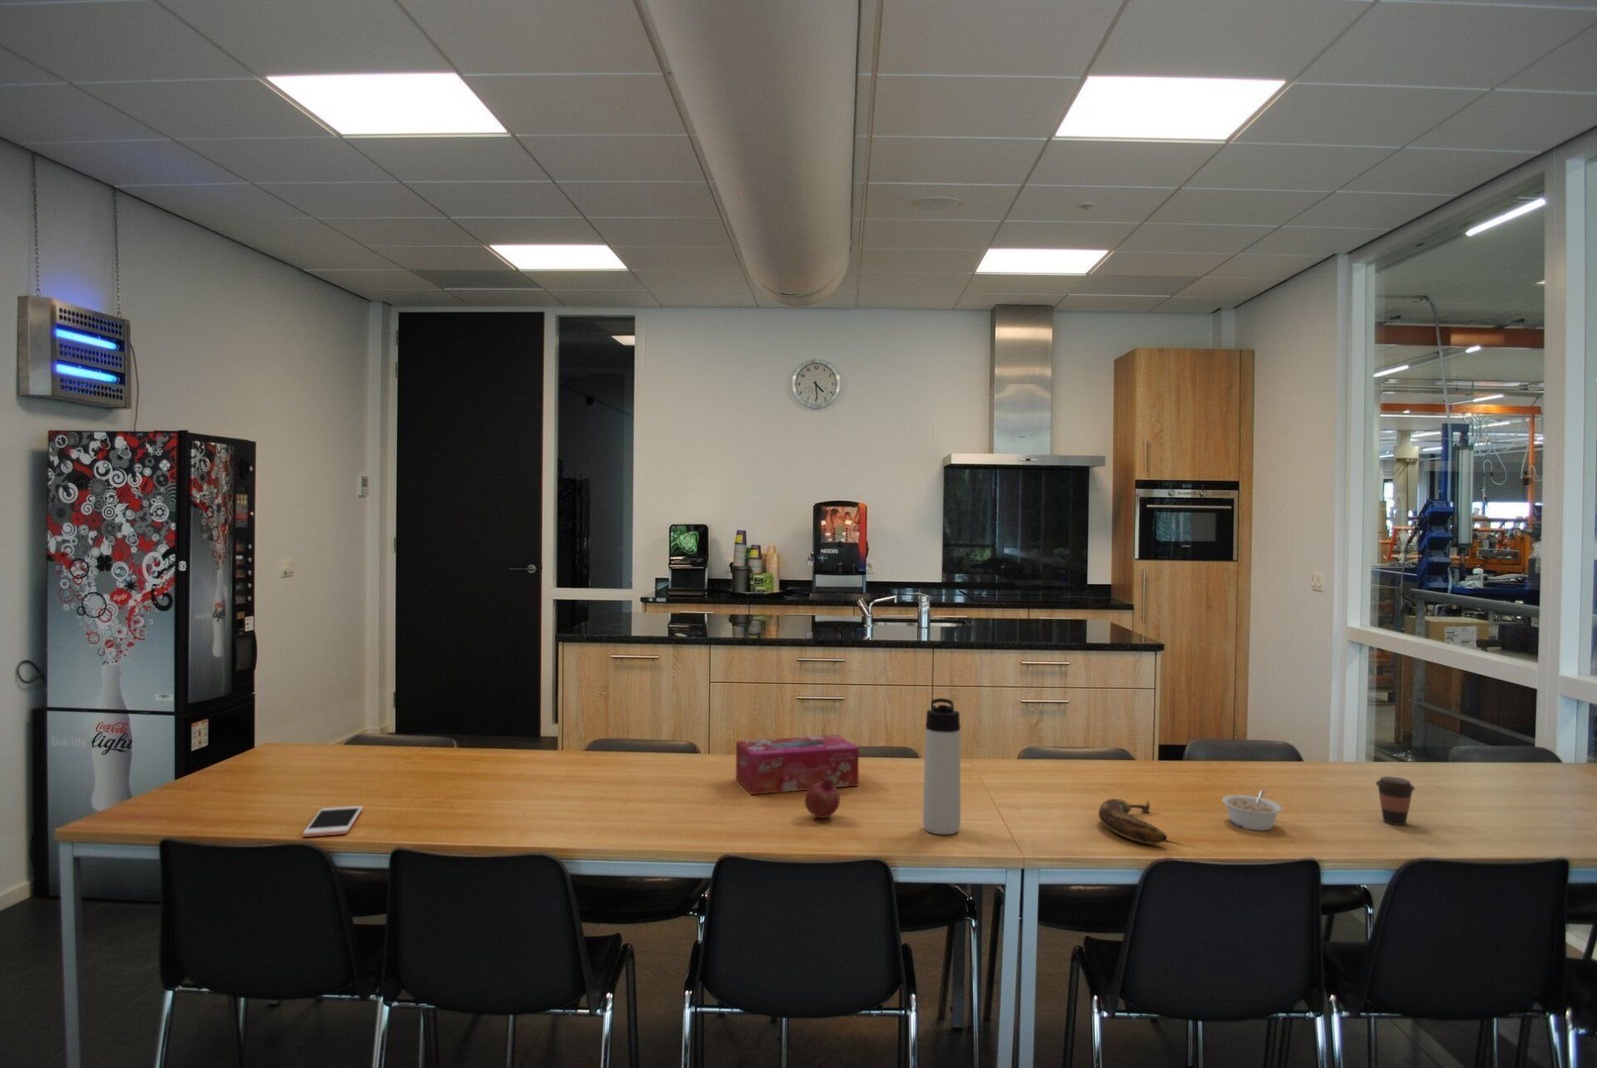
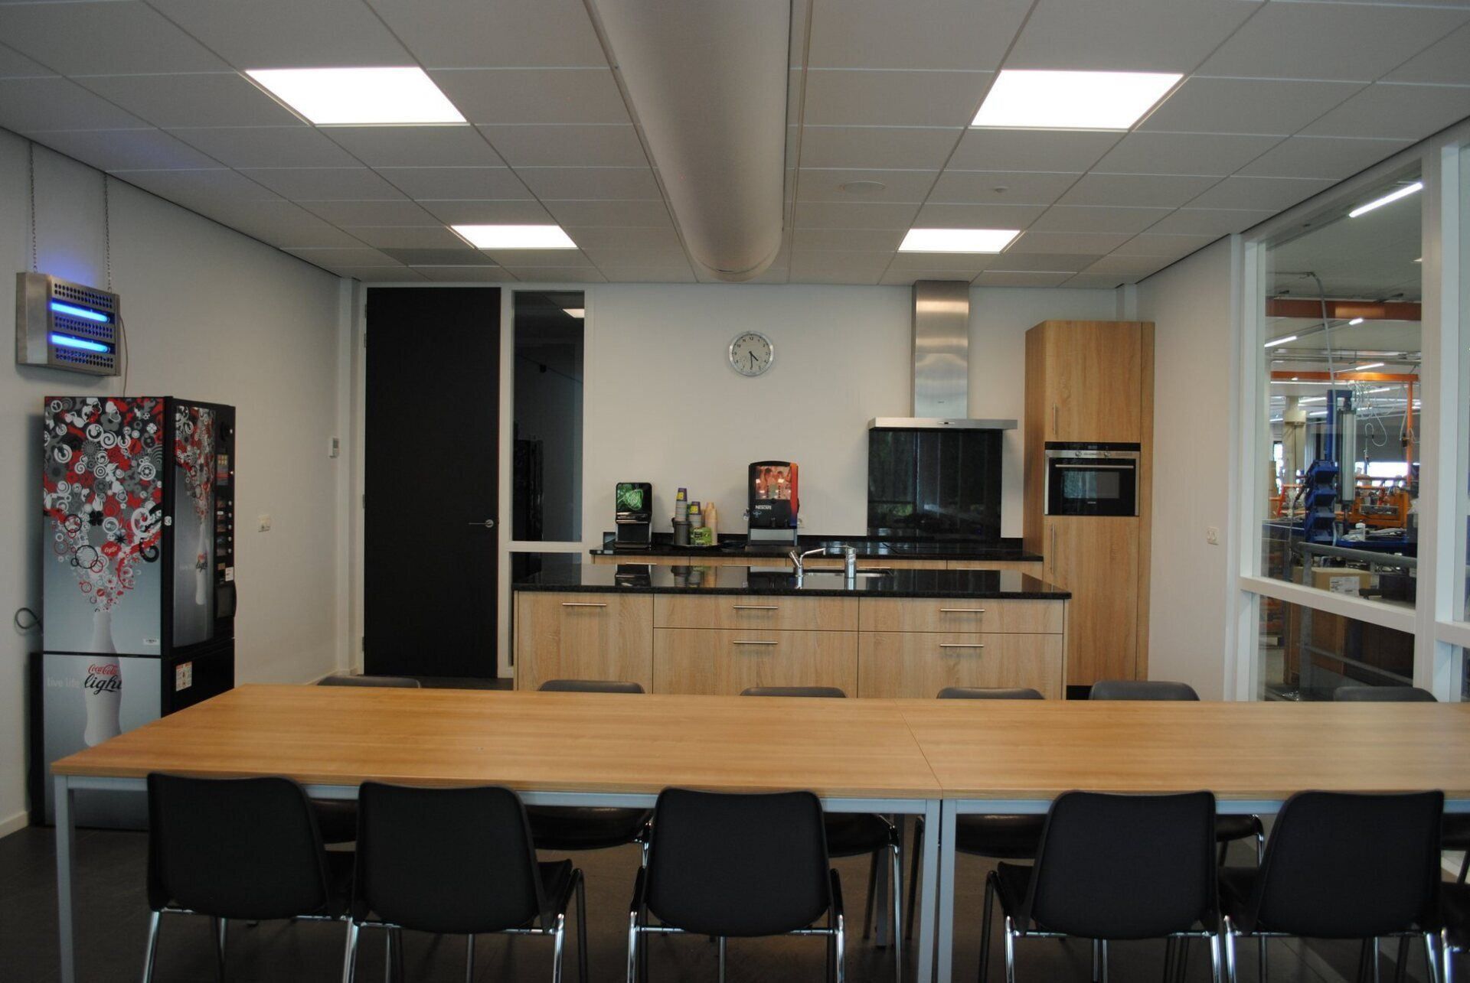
- thermos bottle [922,697,961,836]
- fruit [804,778,841,820]
- legume [1221,789,1283,832]
- cell phone [302,806,364,838]
- tissue box [735,734,859,795]
- banana [1098,797,1168,845]
- coffee cup [1375,776,1416,826]
